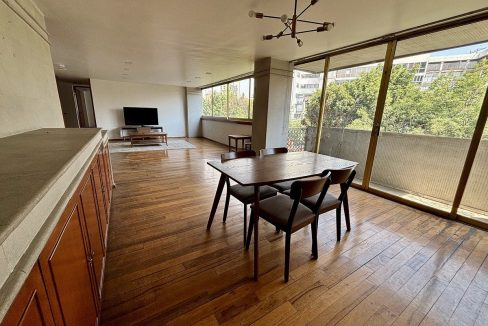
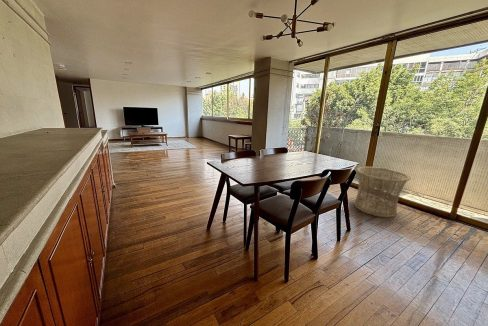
+ basket [353,166,411,218]
